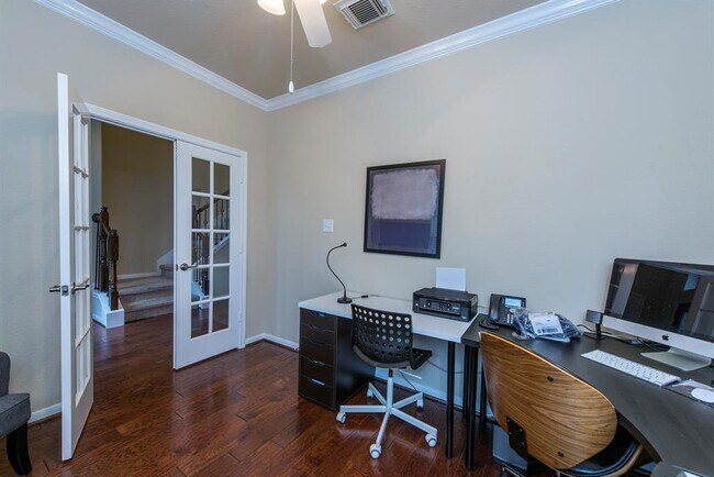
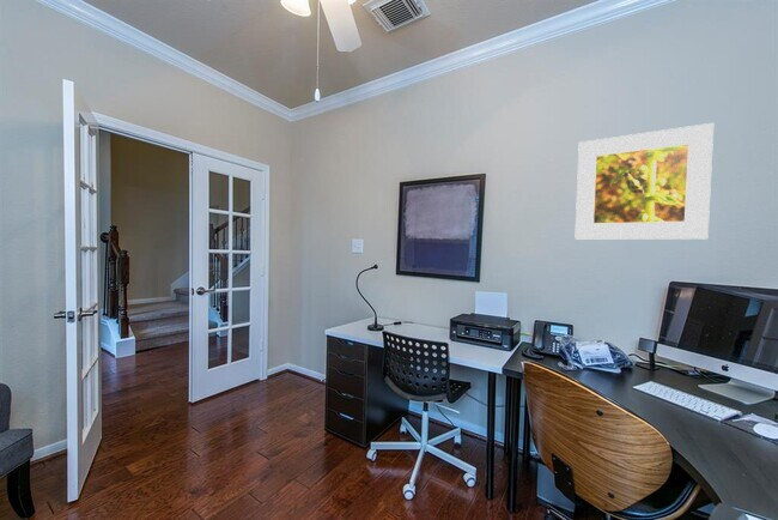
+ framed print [573,122,715,240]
